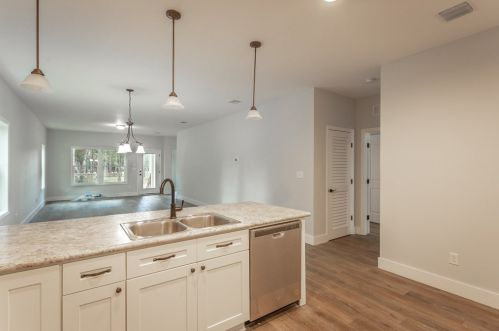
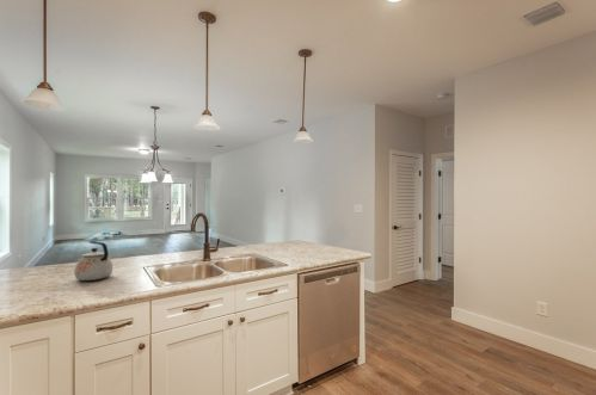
+ kettle [73,240,113,282]
